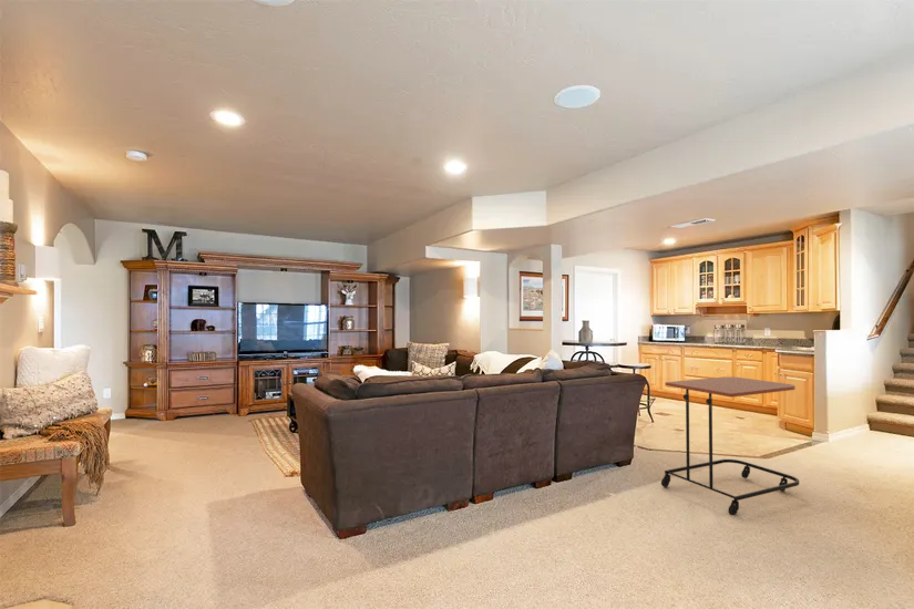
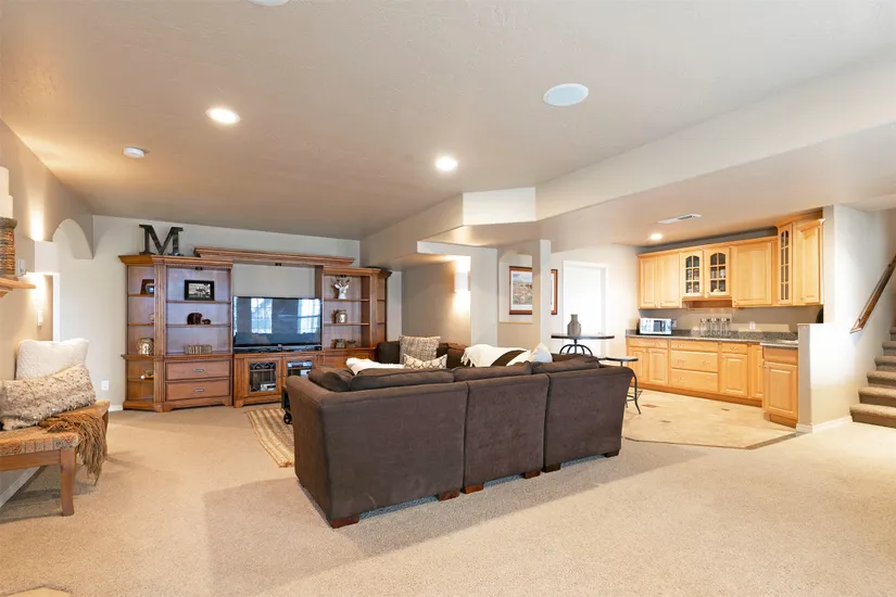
- side table [660,375,801,516]
